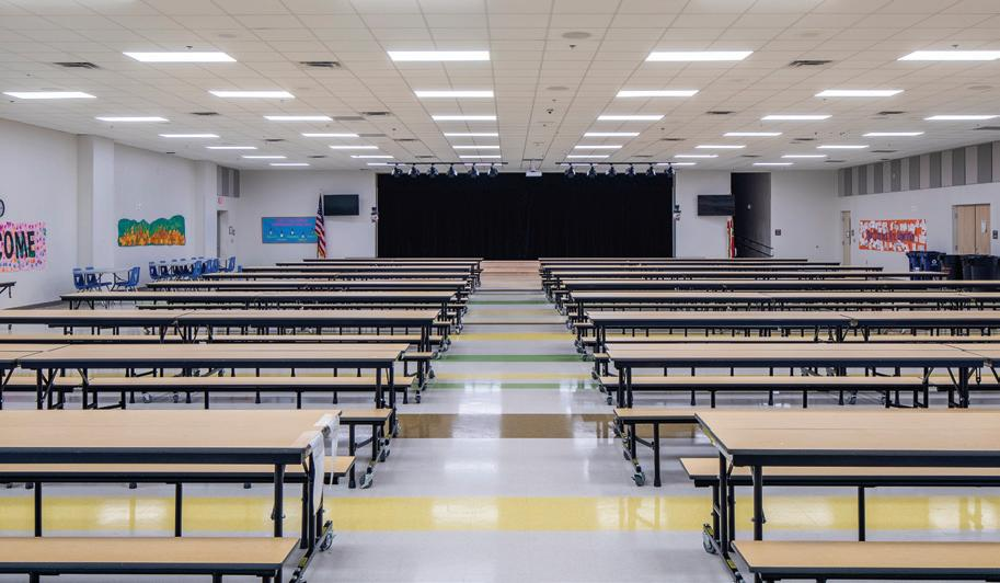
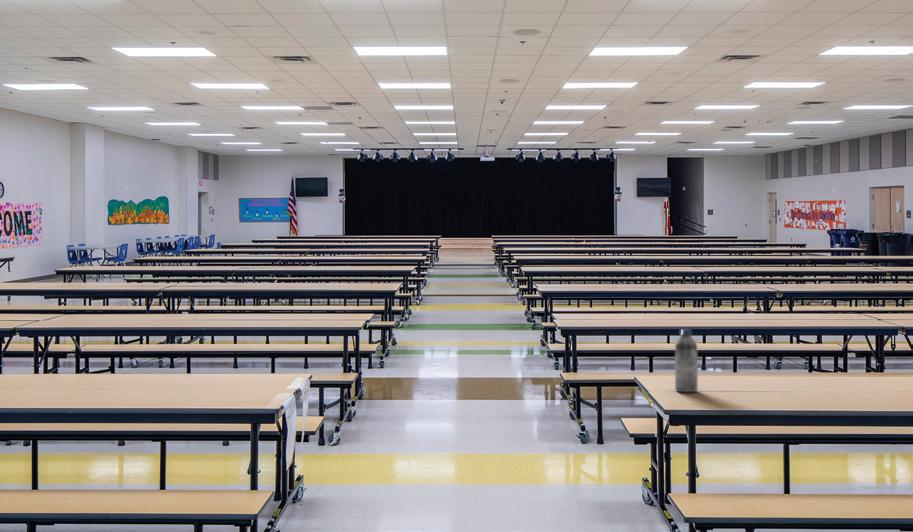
+ water bottle [674,328,699,394]
